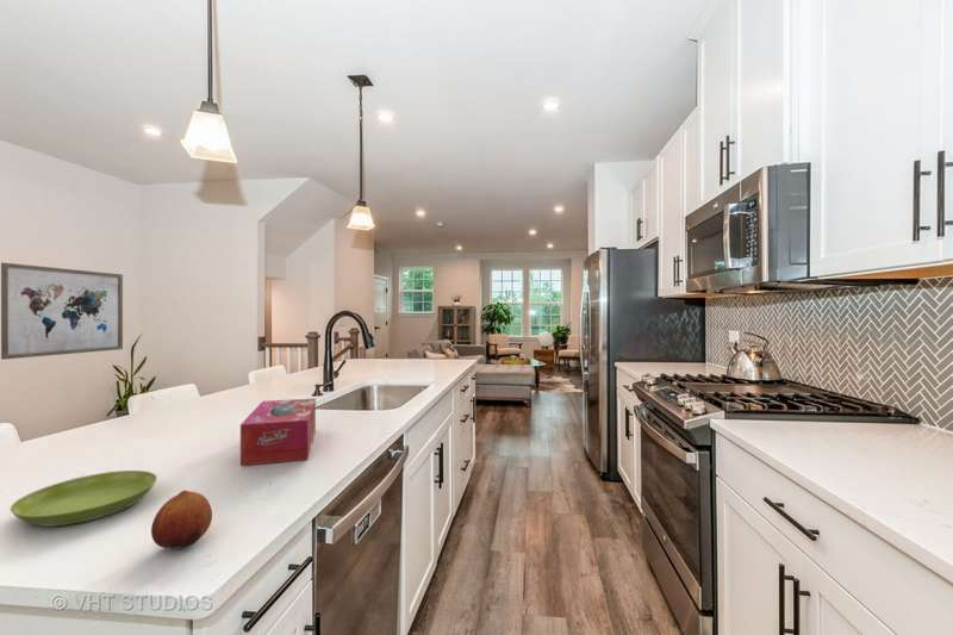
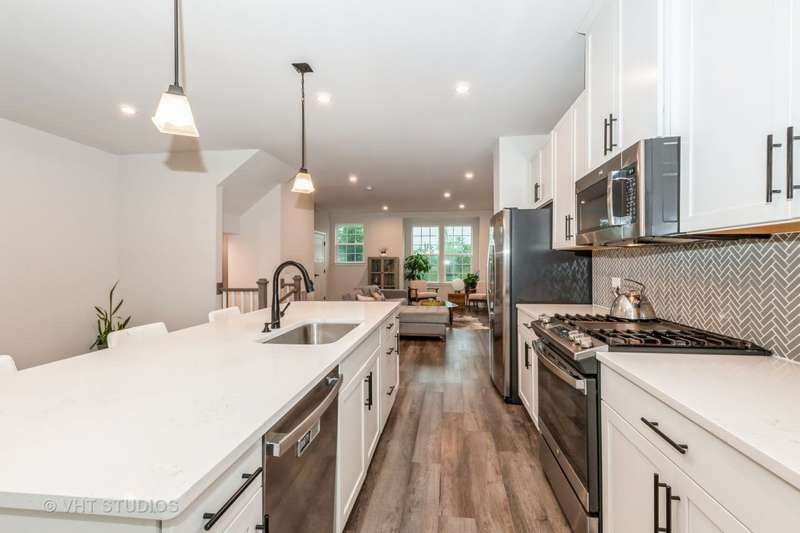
- tissue box [239,398,317,467]
- wall art [0,262,124,361]
- saucer [10,469,158,528]
- fruit [150,490,213,550]
